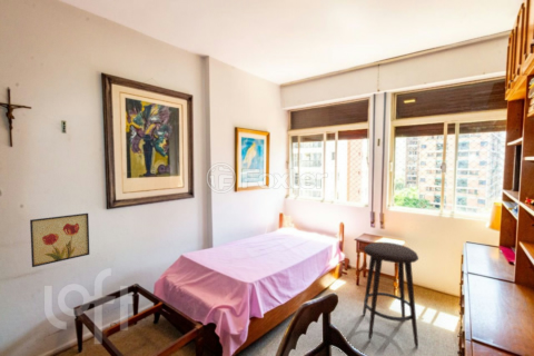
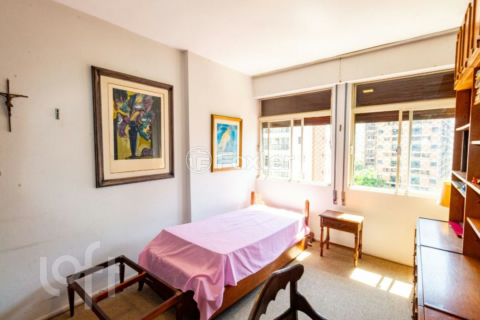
- stool [362,241,419,349]
- wall art [29,212,90,268]
